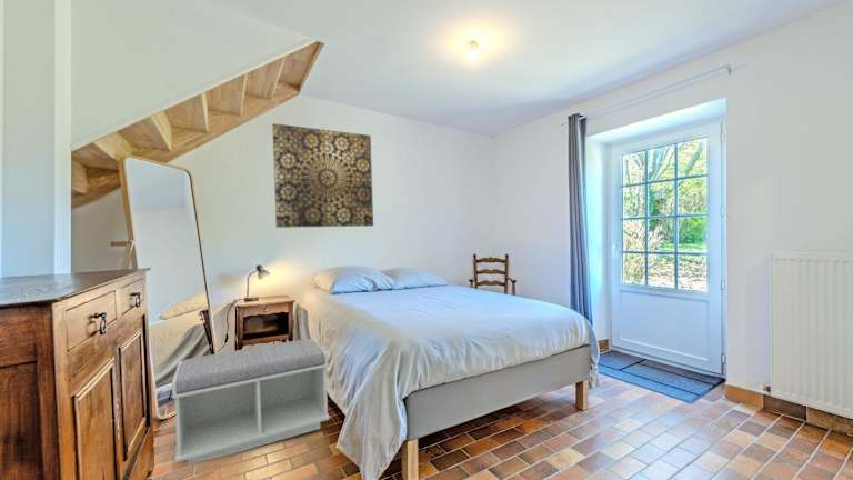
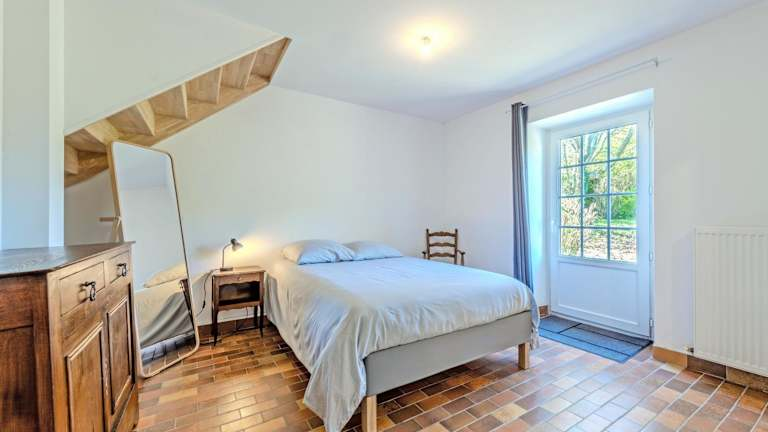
- wall art [271,122,374,229]
- bench [171,338,331,467]
